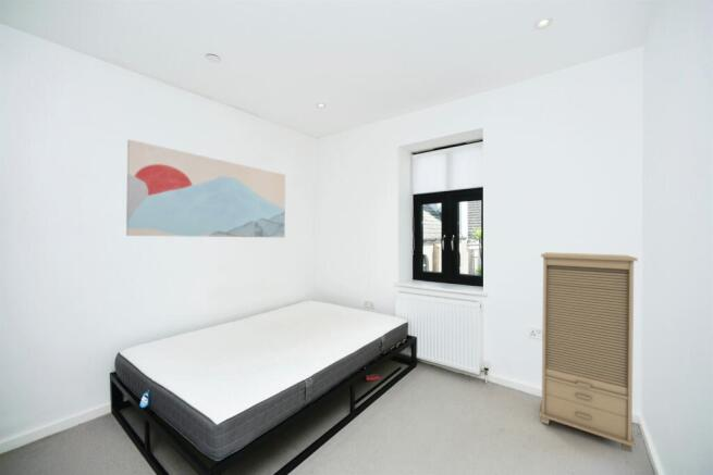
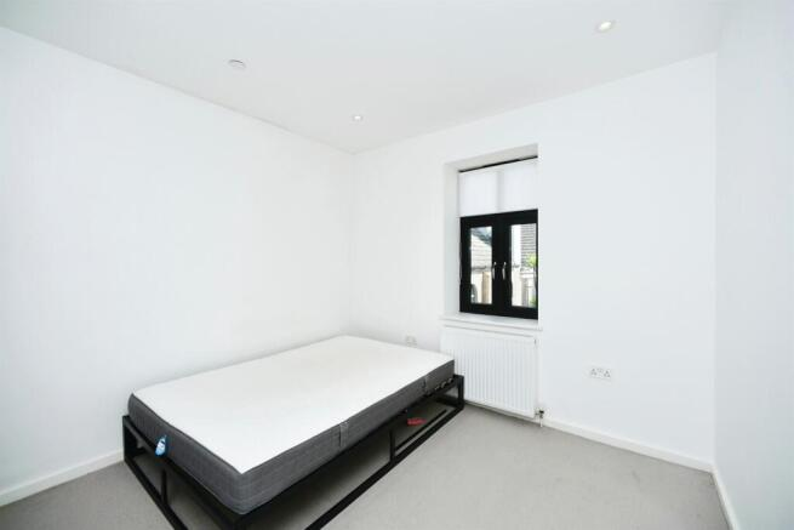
- cabinet [538,251,638,453]
- wall art [125,138,286,238]
